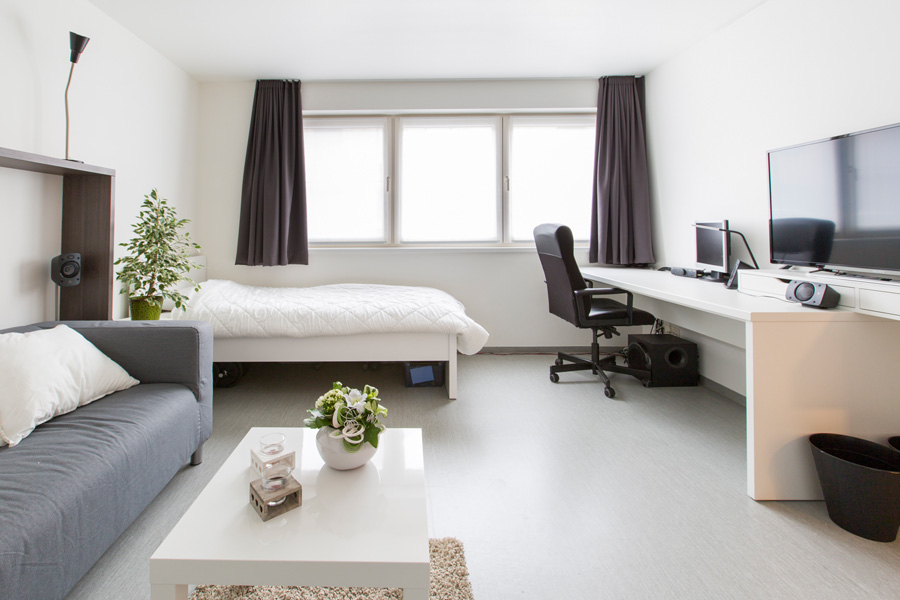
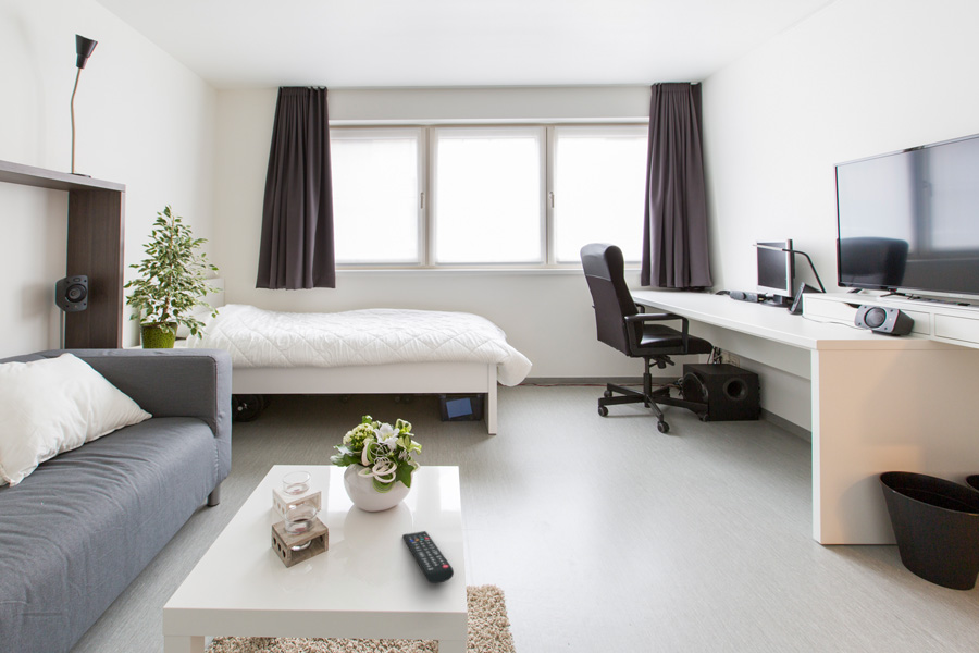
+ remote control [401,530,455,584]
